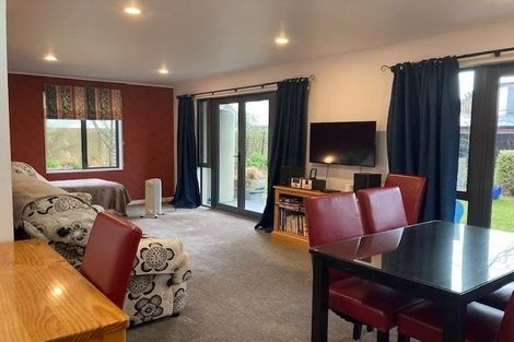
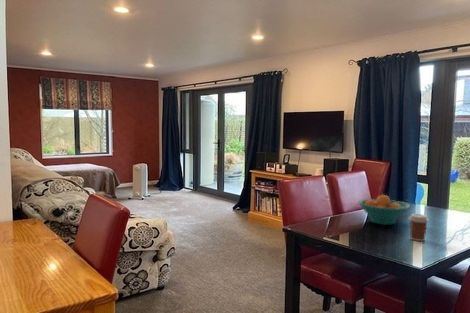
+ coffee cup [407,213,430,242]
+ fruit bowl [357,194,411,226]
